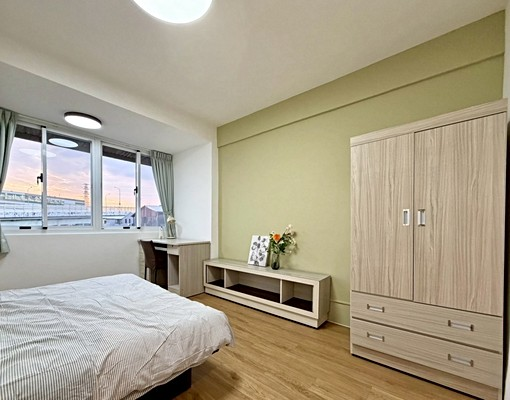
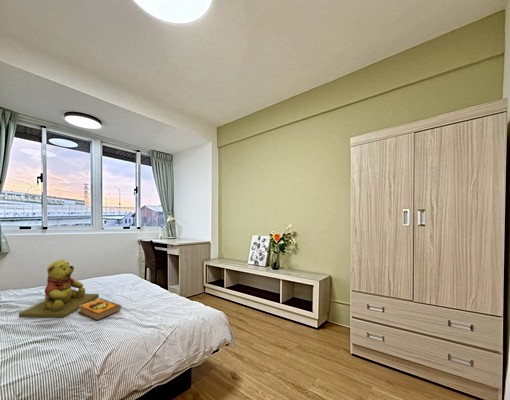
+ hardback book [79,297,122,321]
+ teddy bear [18,259,100,318]
